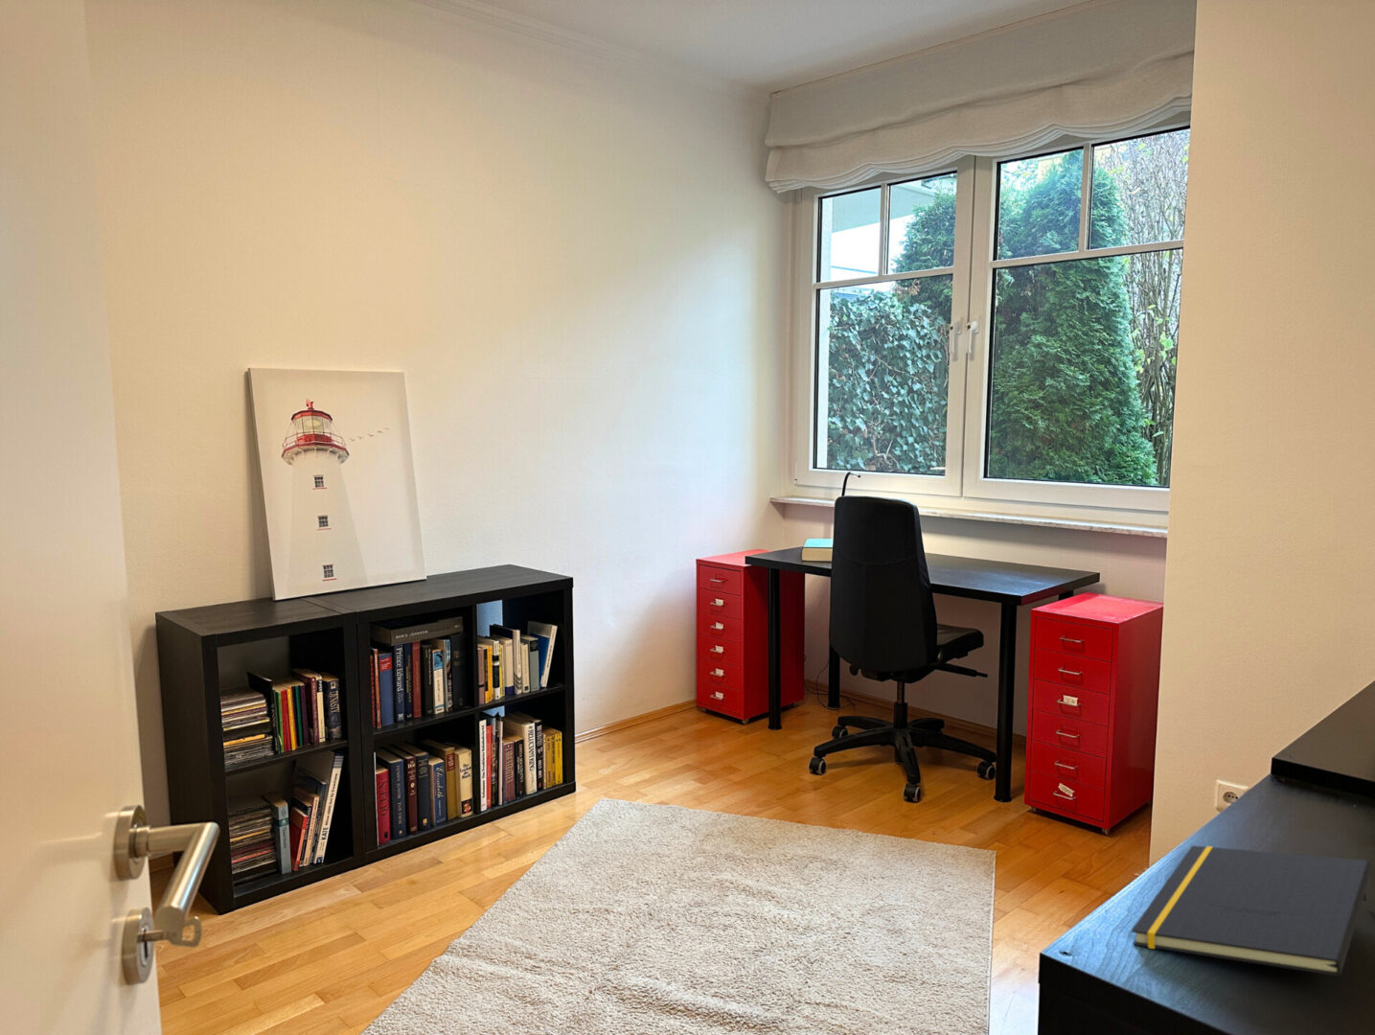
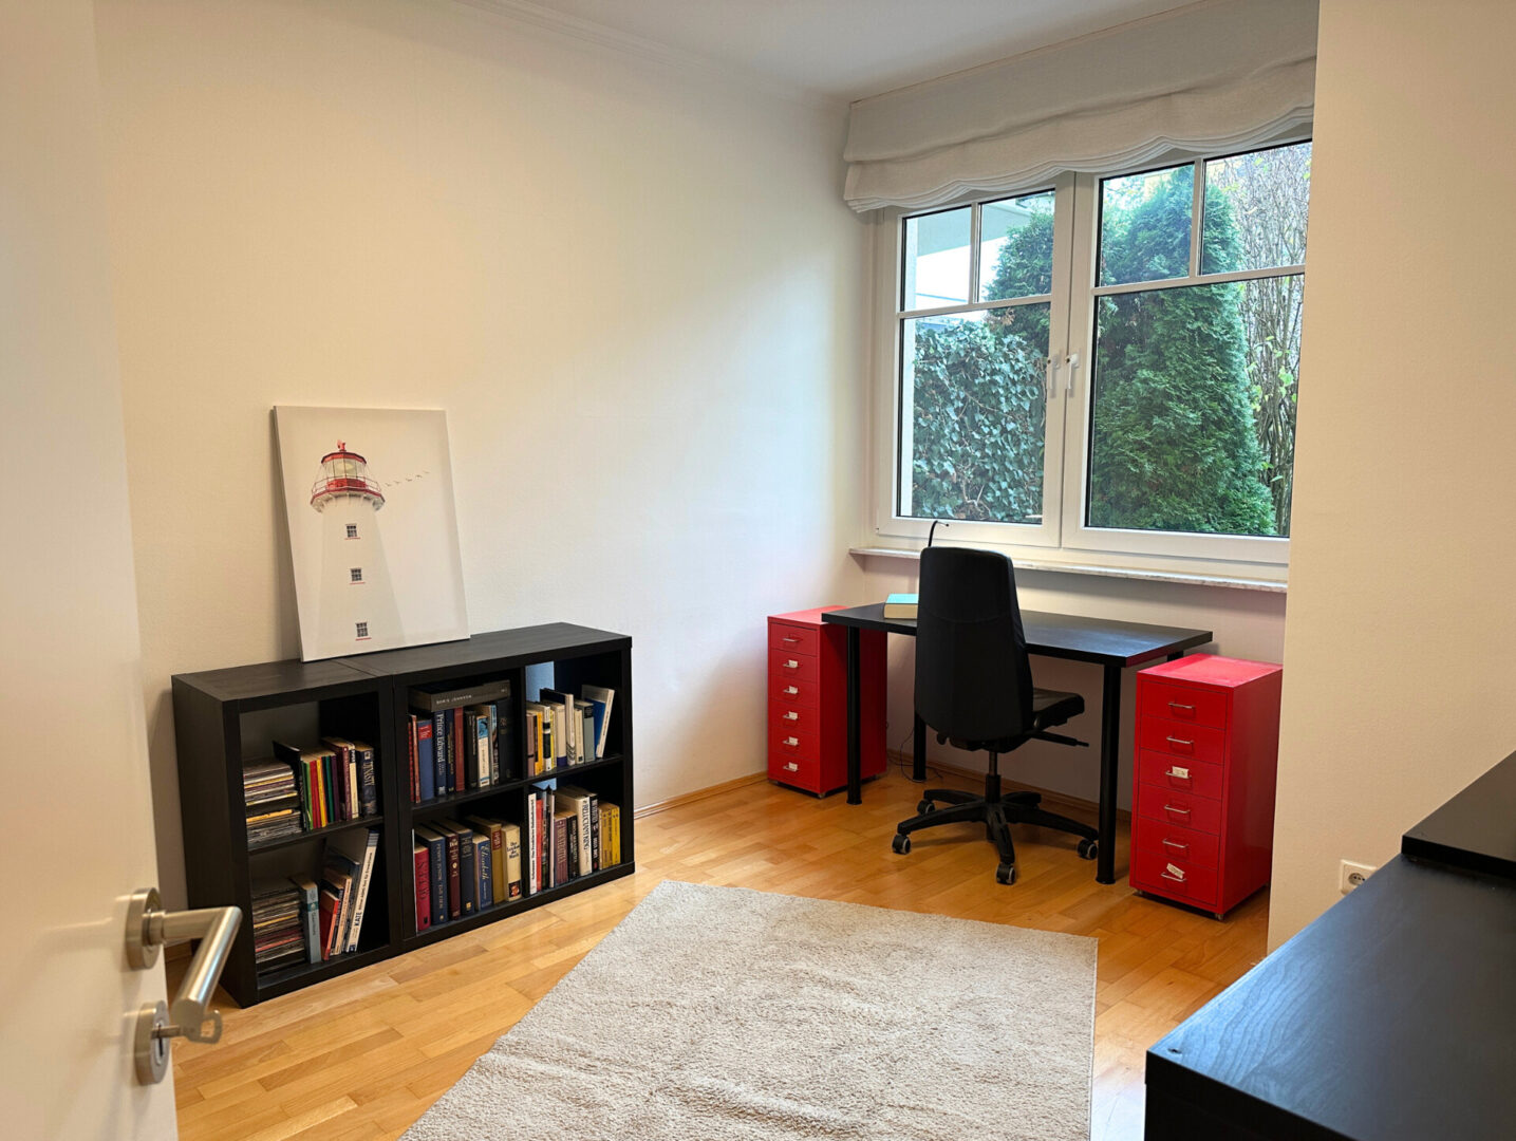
- notepad [1130,845,1372,976]
